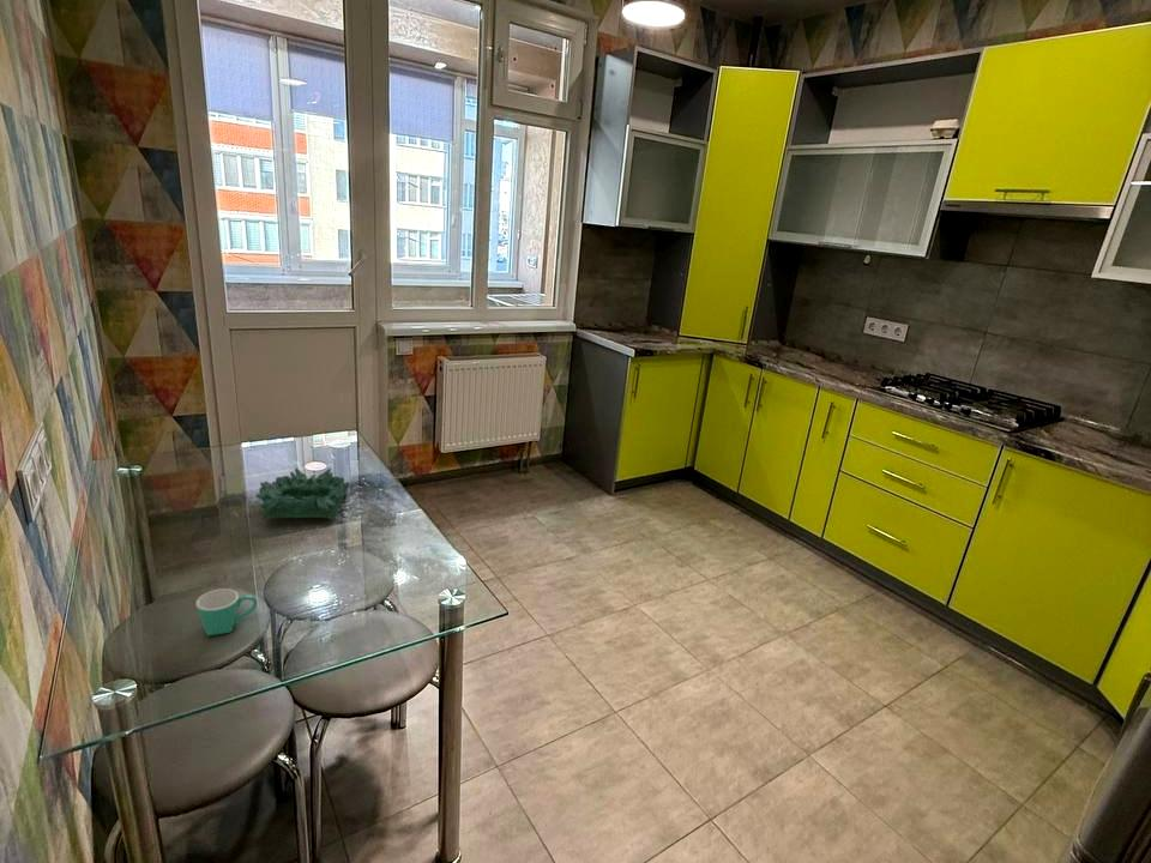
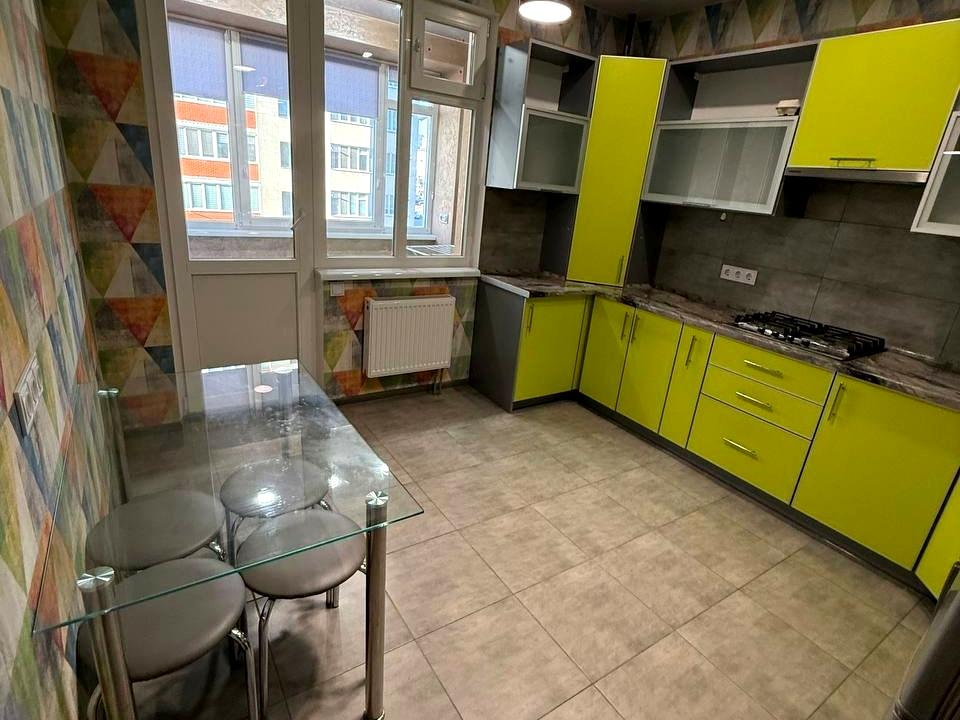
- mug [194,587,259,636]
- decorative bowl [255,467,350,523]
